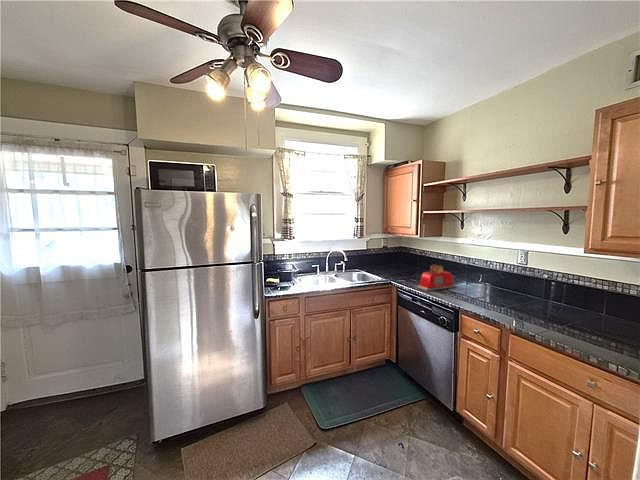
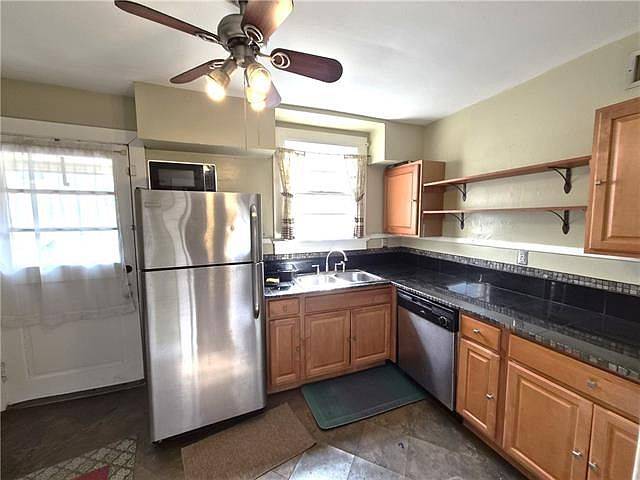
- toaster [415,264,457,292]
